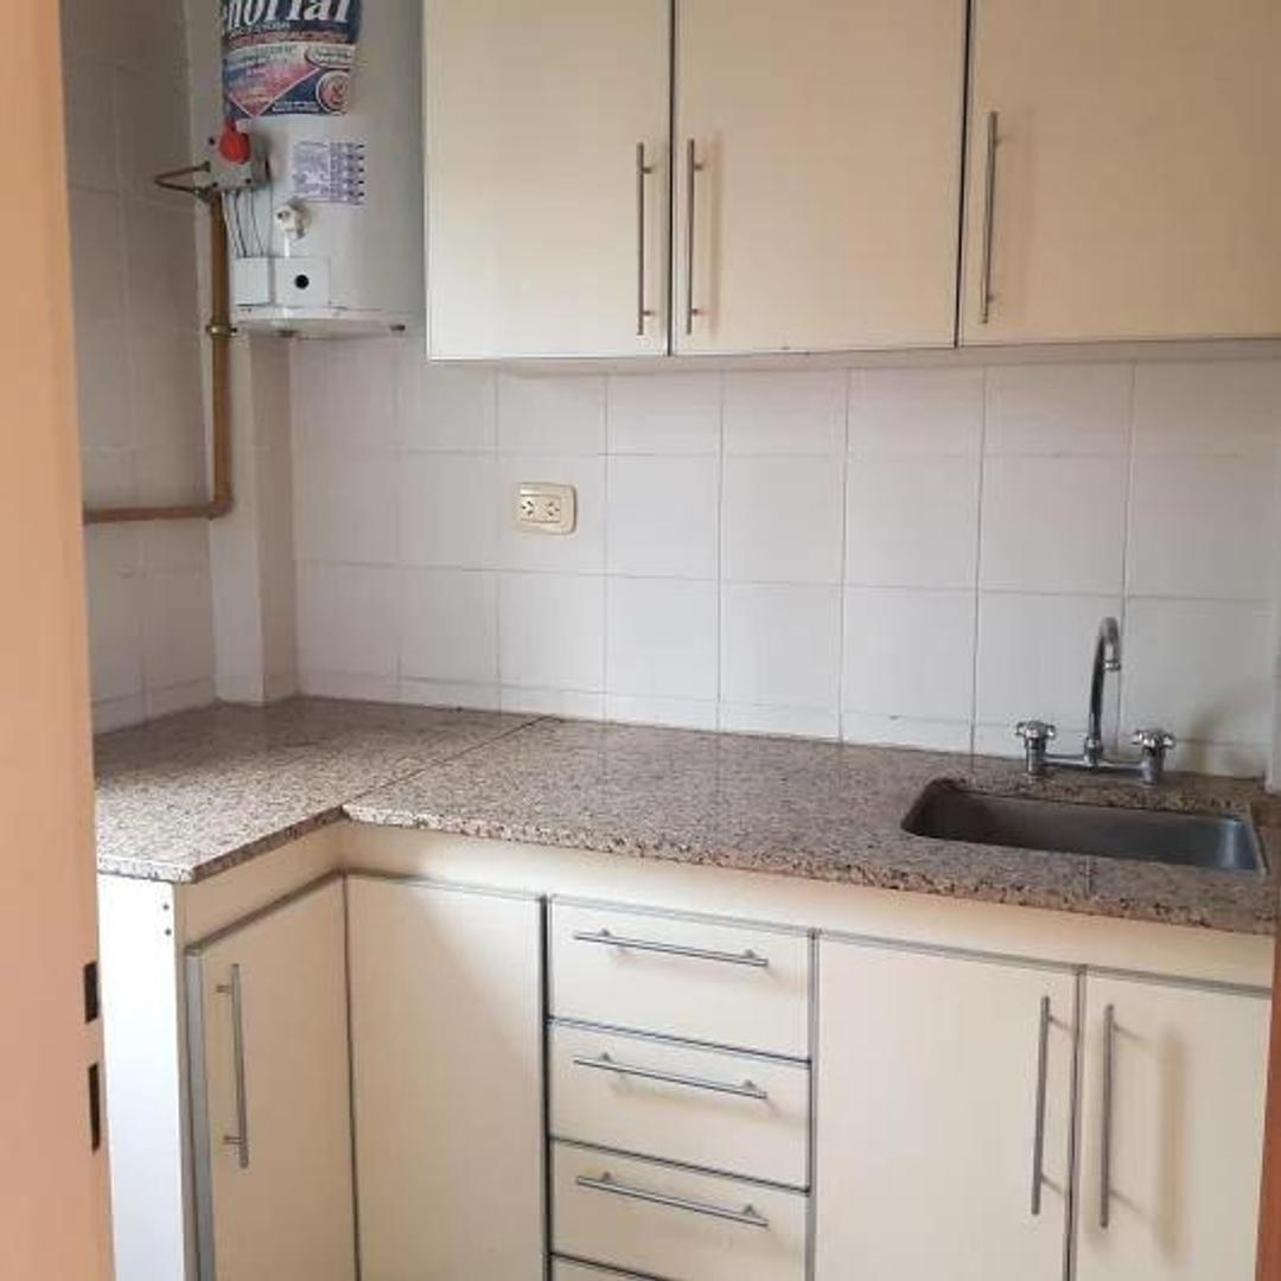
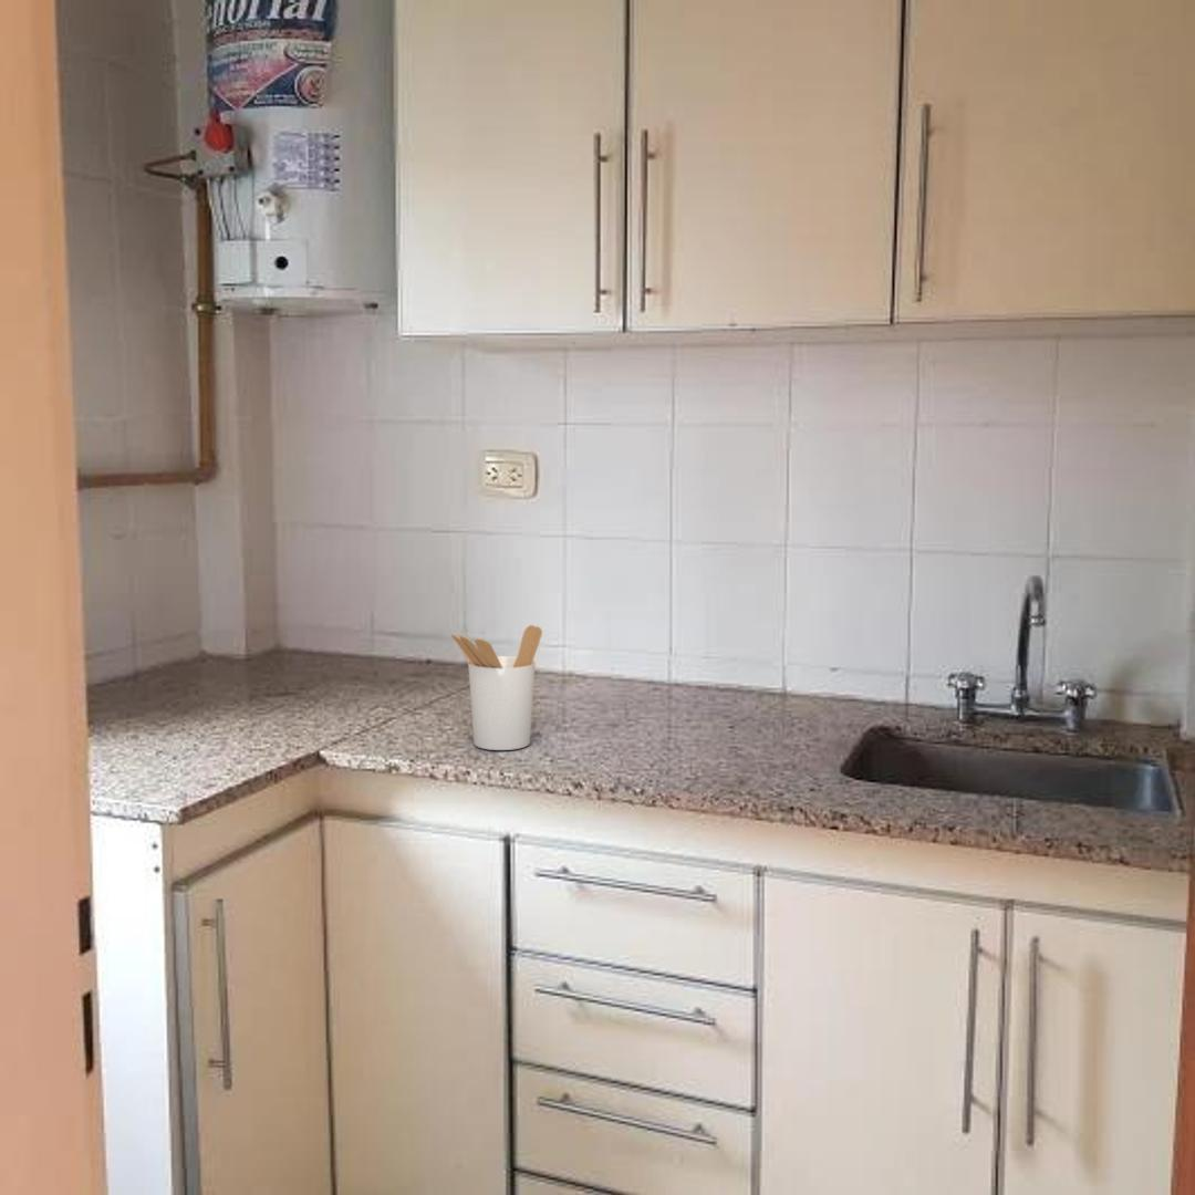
+ utensil holder [450,624,543,751]
